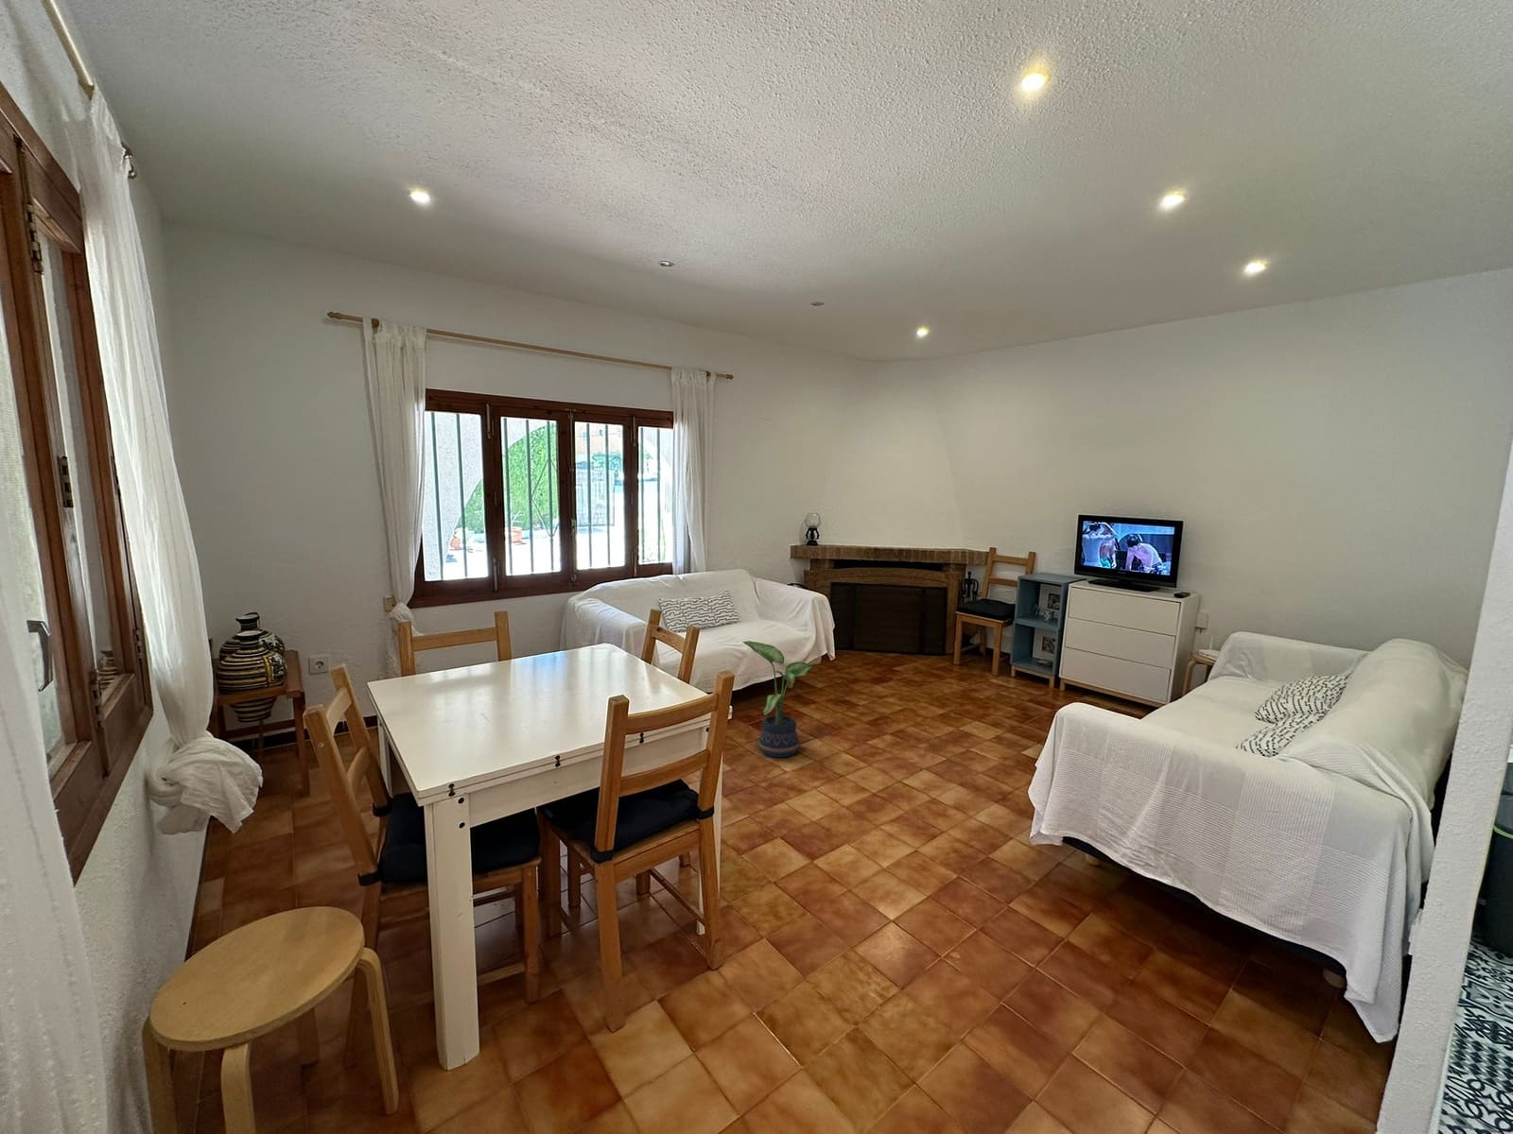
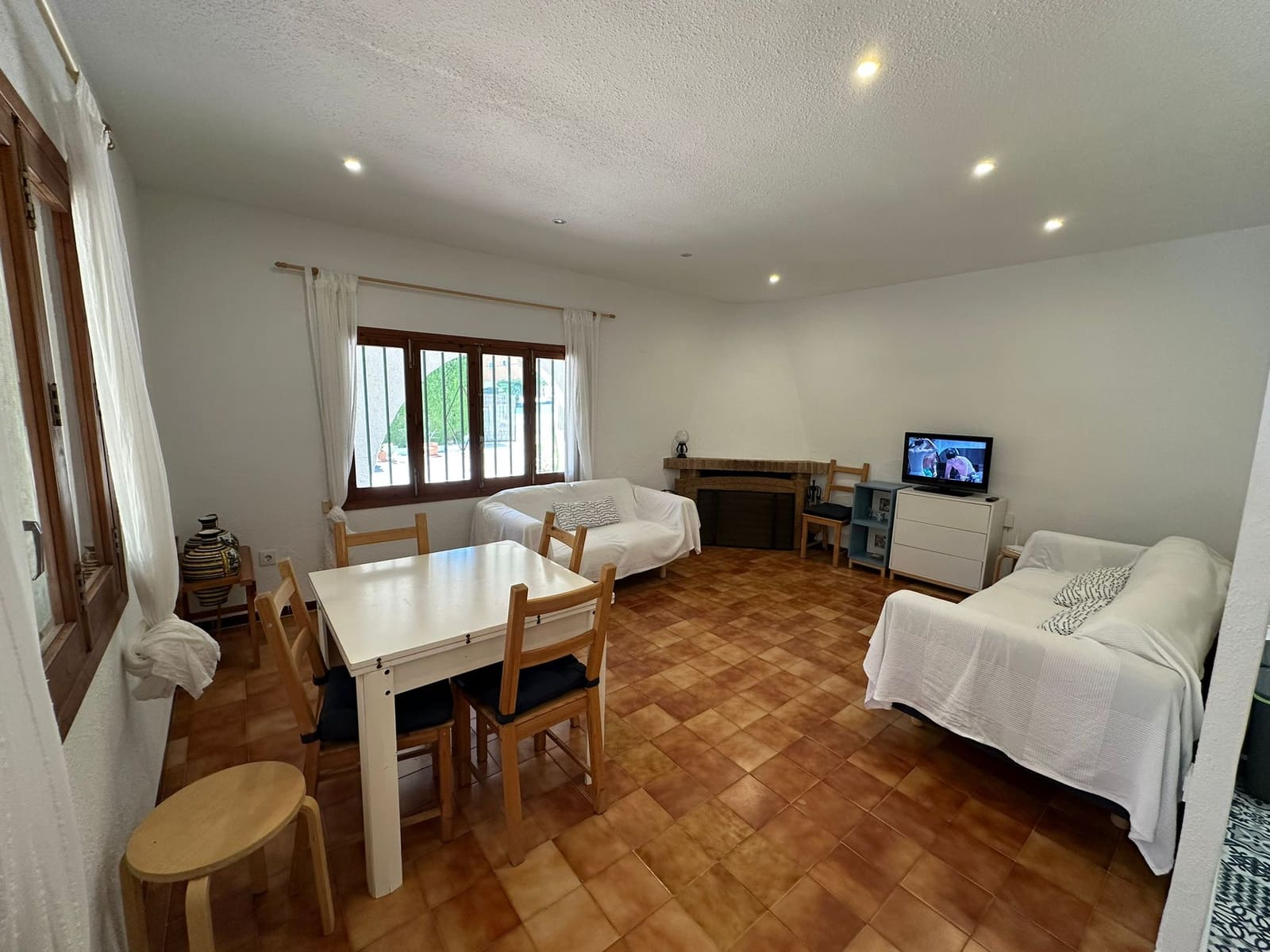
- potted plant [742,640,814,758]
